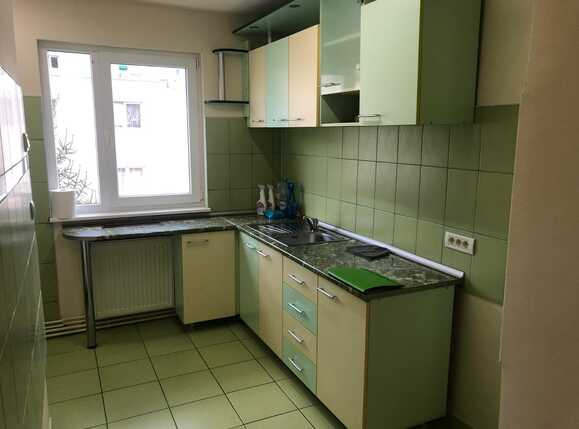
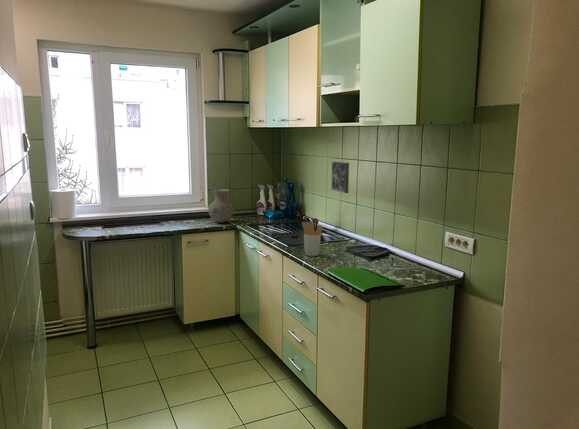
+ vase [207,188,235,224]
+ decorative tile [330,161,350,194]
+ utensil holder [301,221,324,257]
